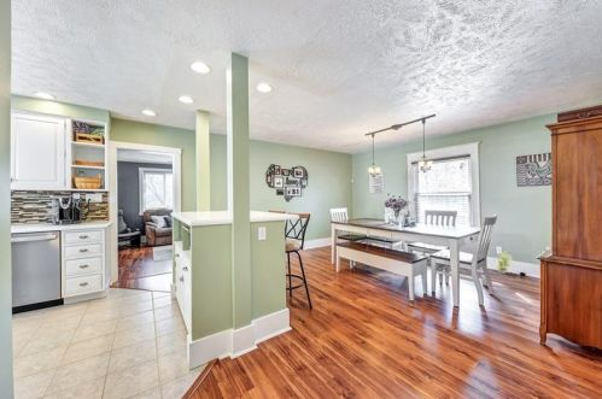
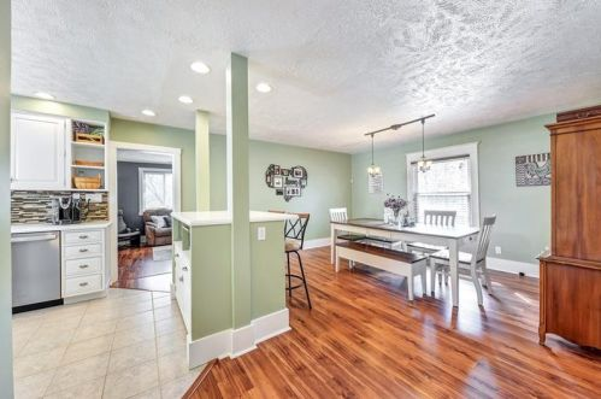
- potted plant [493,248,516,275]
